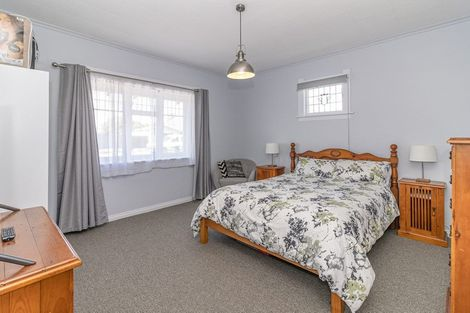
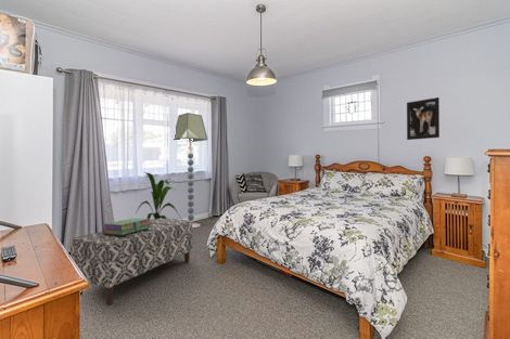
+ floor lamp [173,112,208,229]
+ house plant [135,171,181,220]
+ bench [69,218,194,307]
+ stack of books [102,217,152,235]
+ wall art [406,96,441,141]
